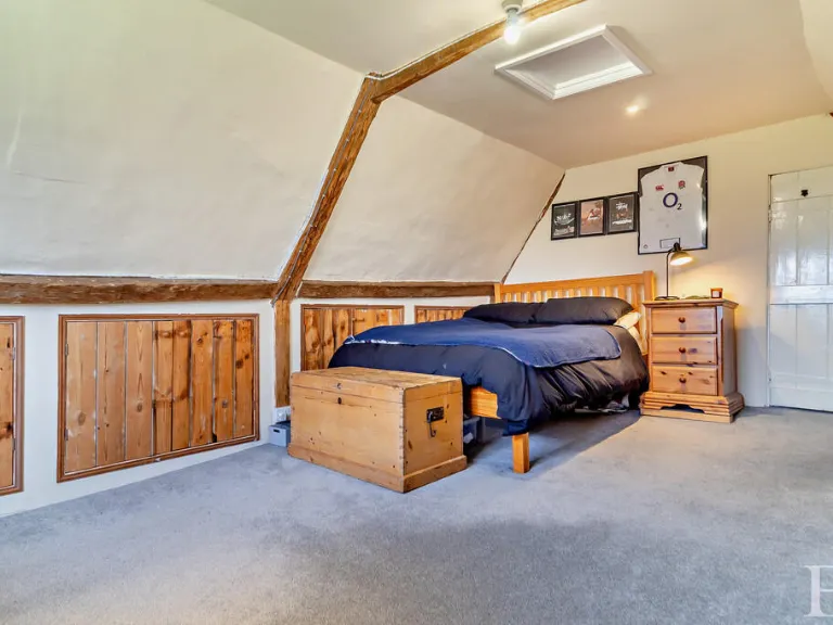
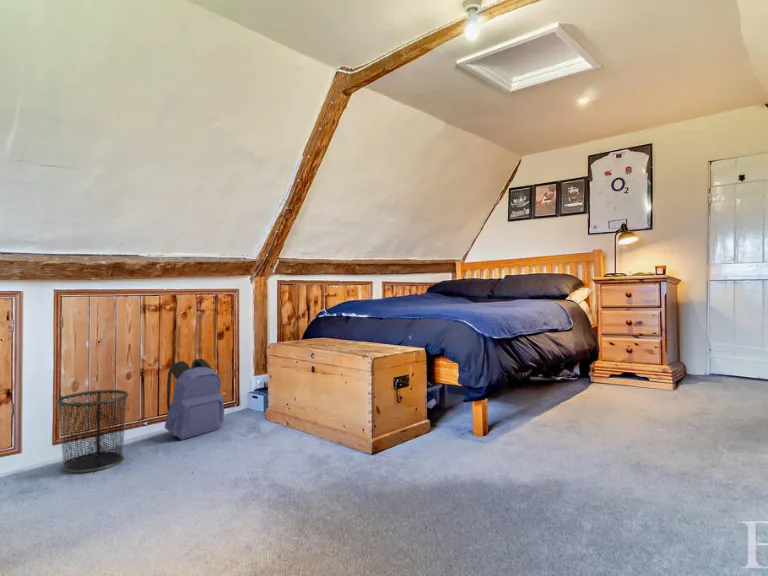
+ waste bin [55,389,130,474]
+ backpack [164,358,225,441]
